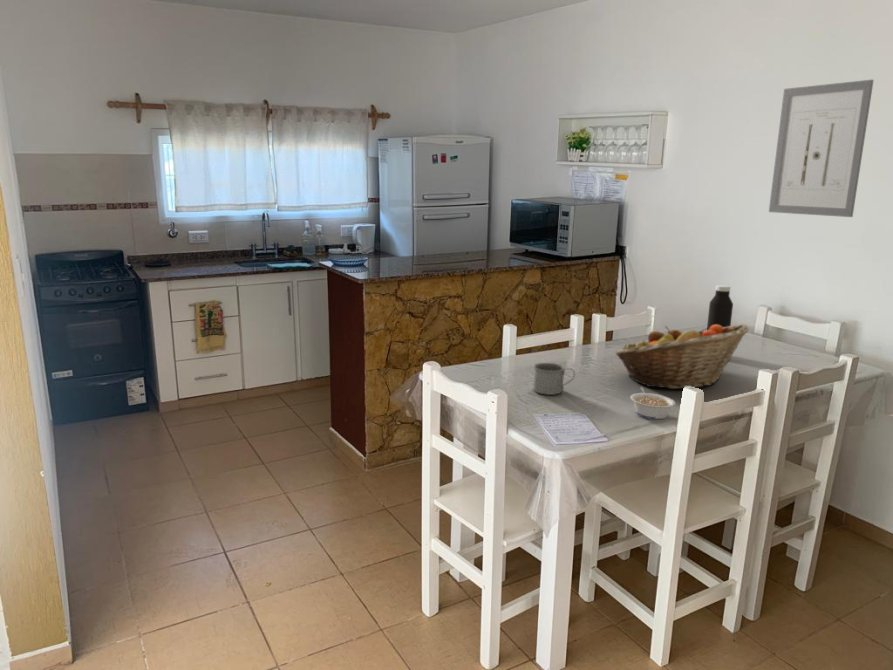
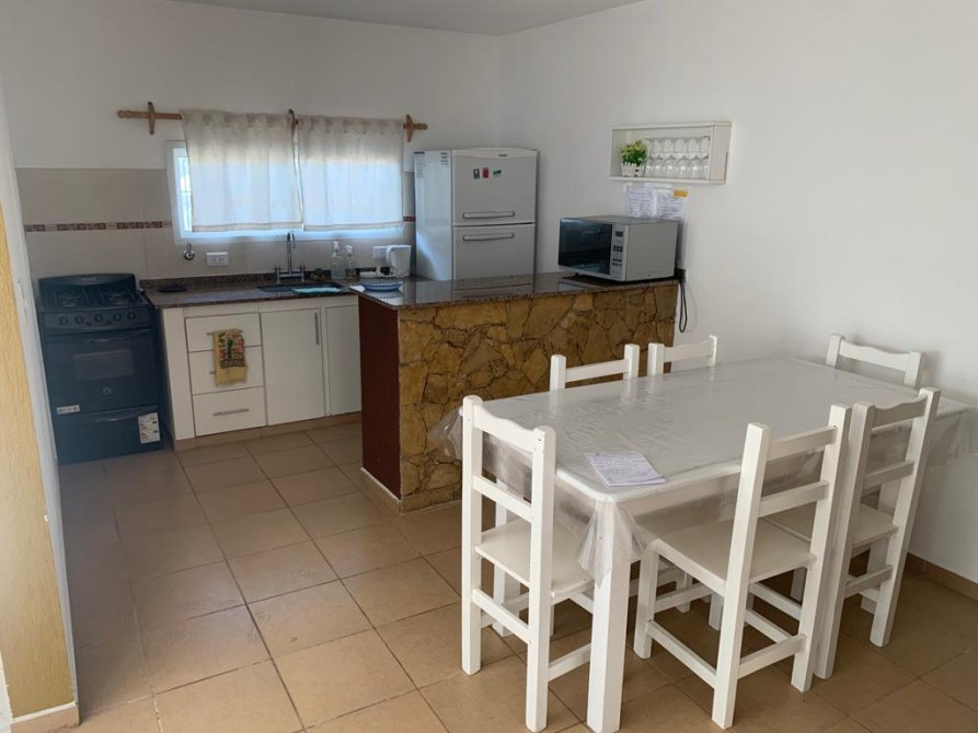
- fruit basket [614,323,750,390]
- wall art [768,79,875,218]
- legume [629,386,676,420]
- water bottle [706,284,734,331]
- mug [532,362,576,396]
